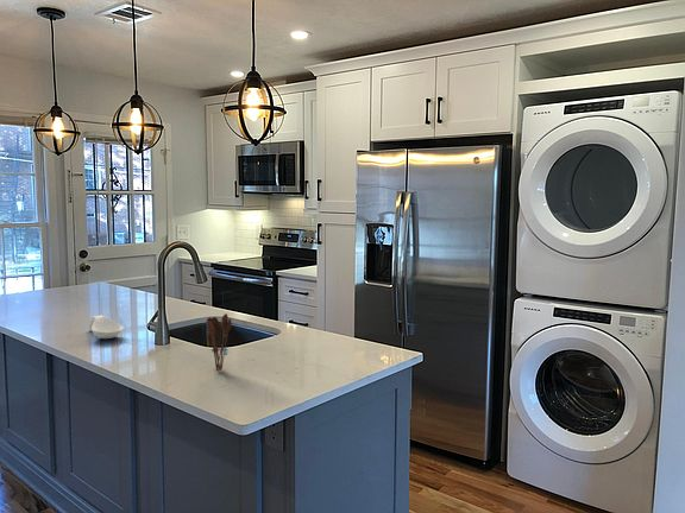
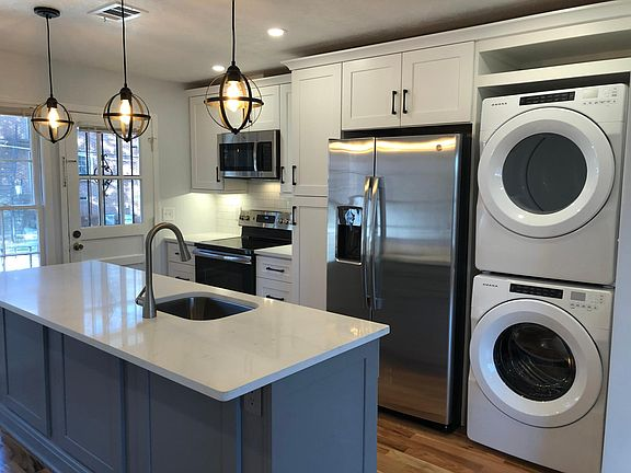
- spoon rest [88,315,124,340]
- utensil holder [206,312,233,372]
